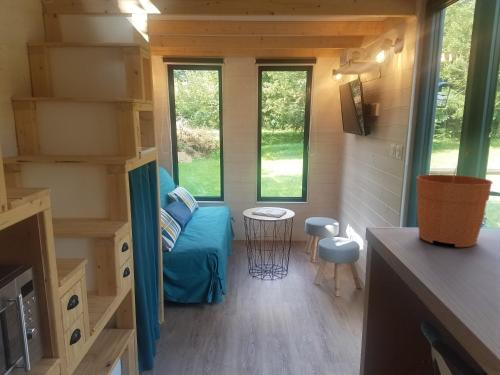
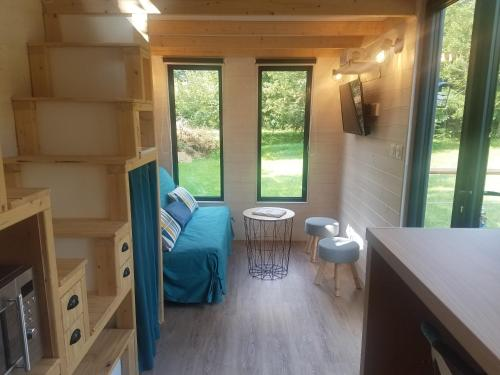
- plant pot [415,147,494,248]
